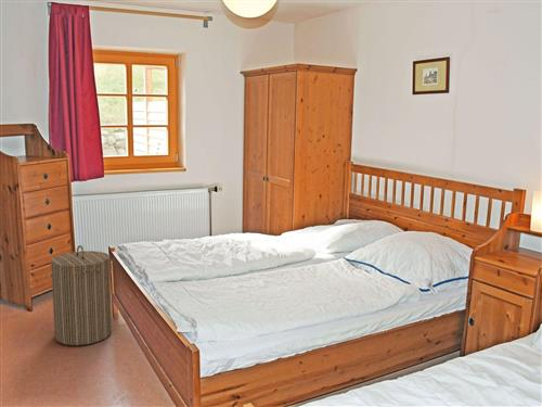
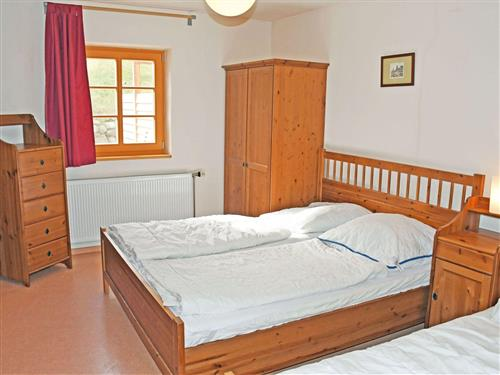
- laundry hamper [50,244,113,346]
